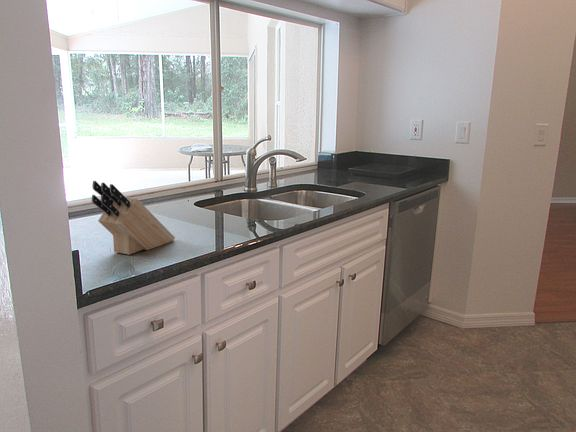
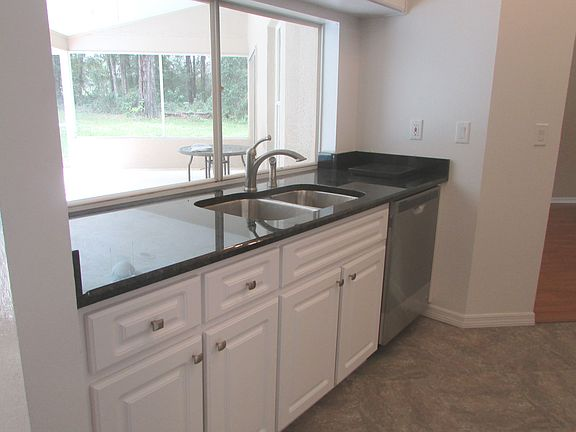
- knife block [91,180,176,256]
